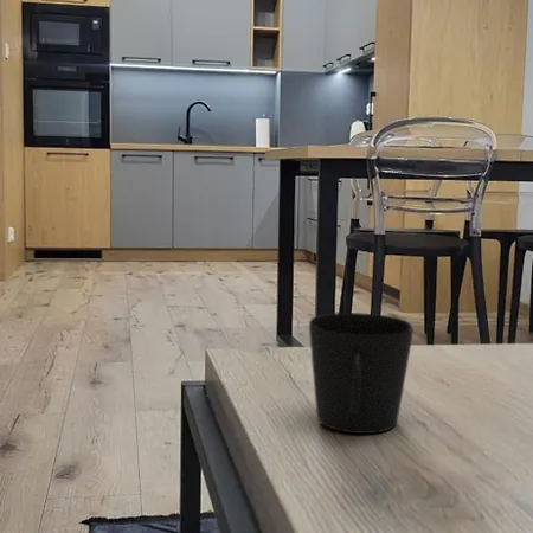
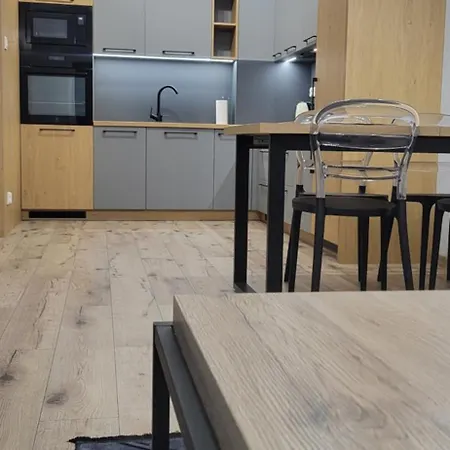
- cup [308,312,415,435]
